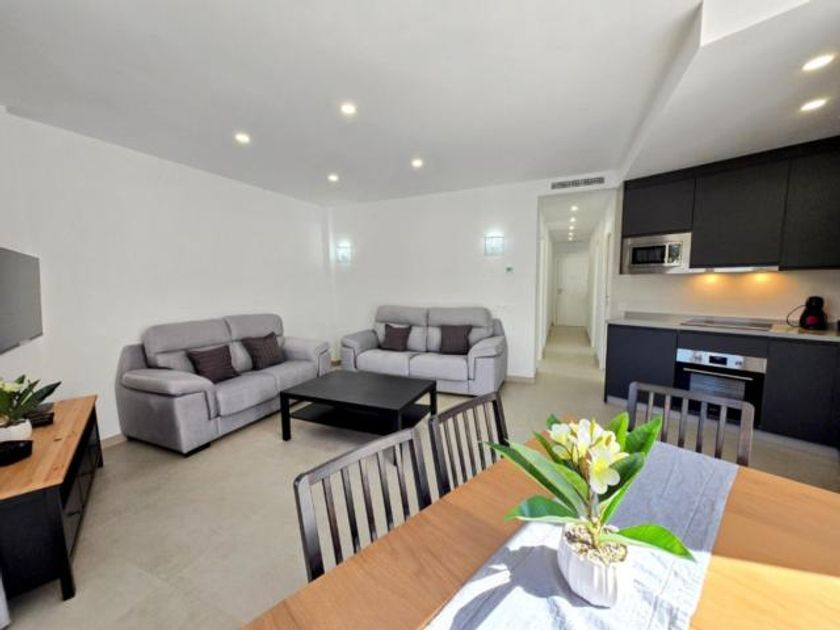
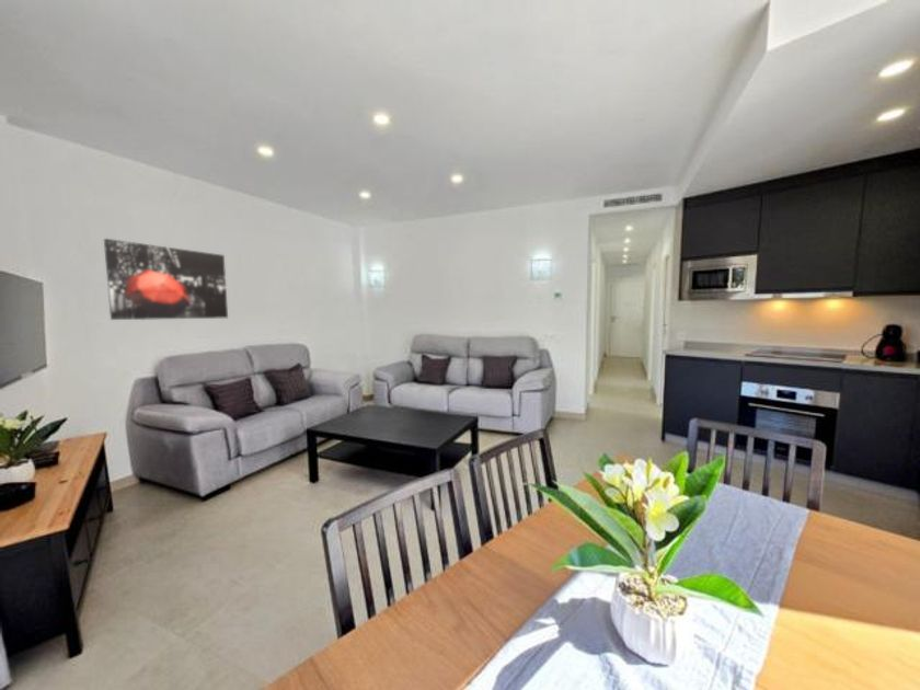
+ wall art [103,238,229,321]
